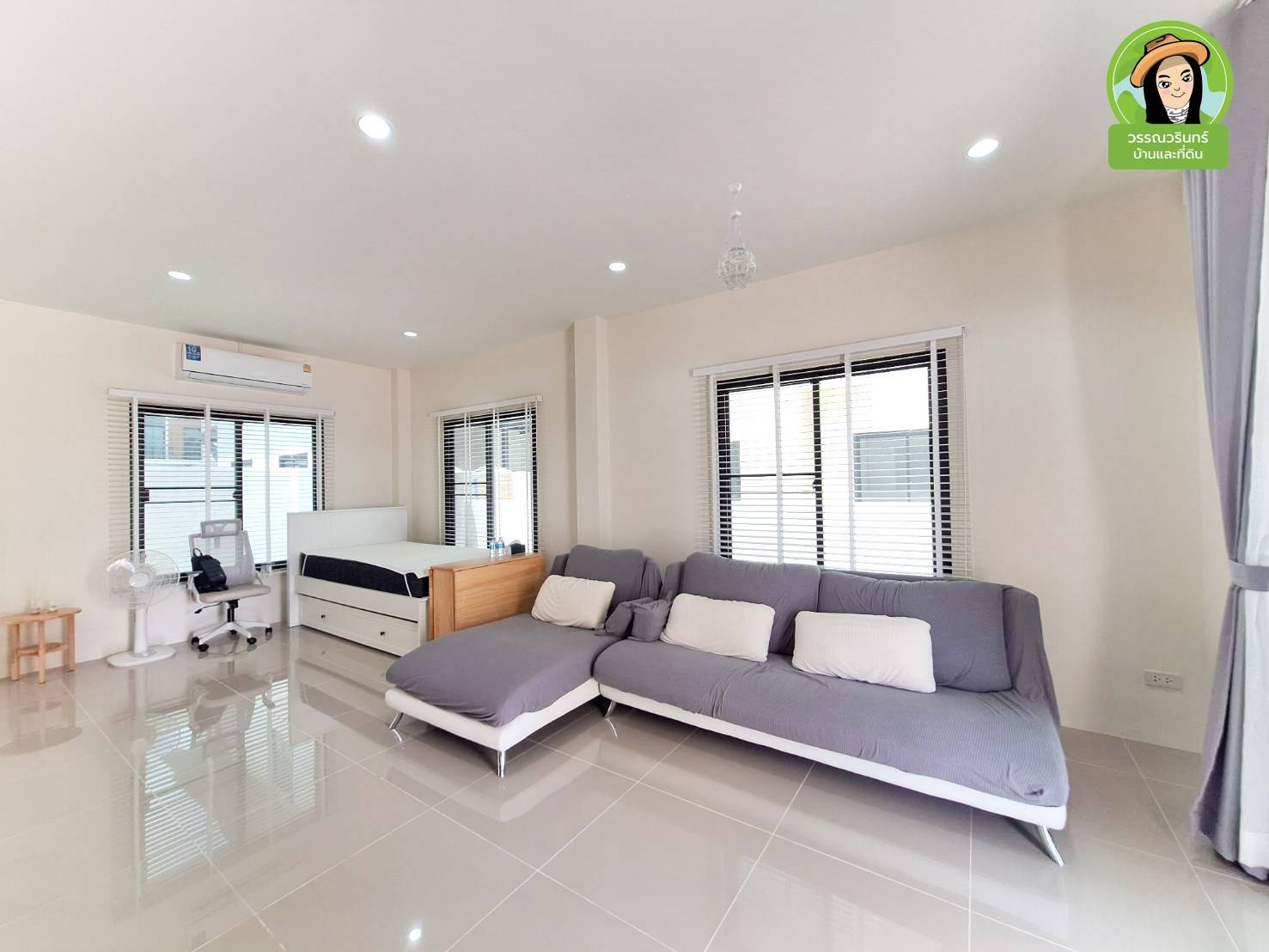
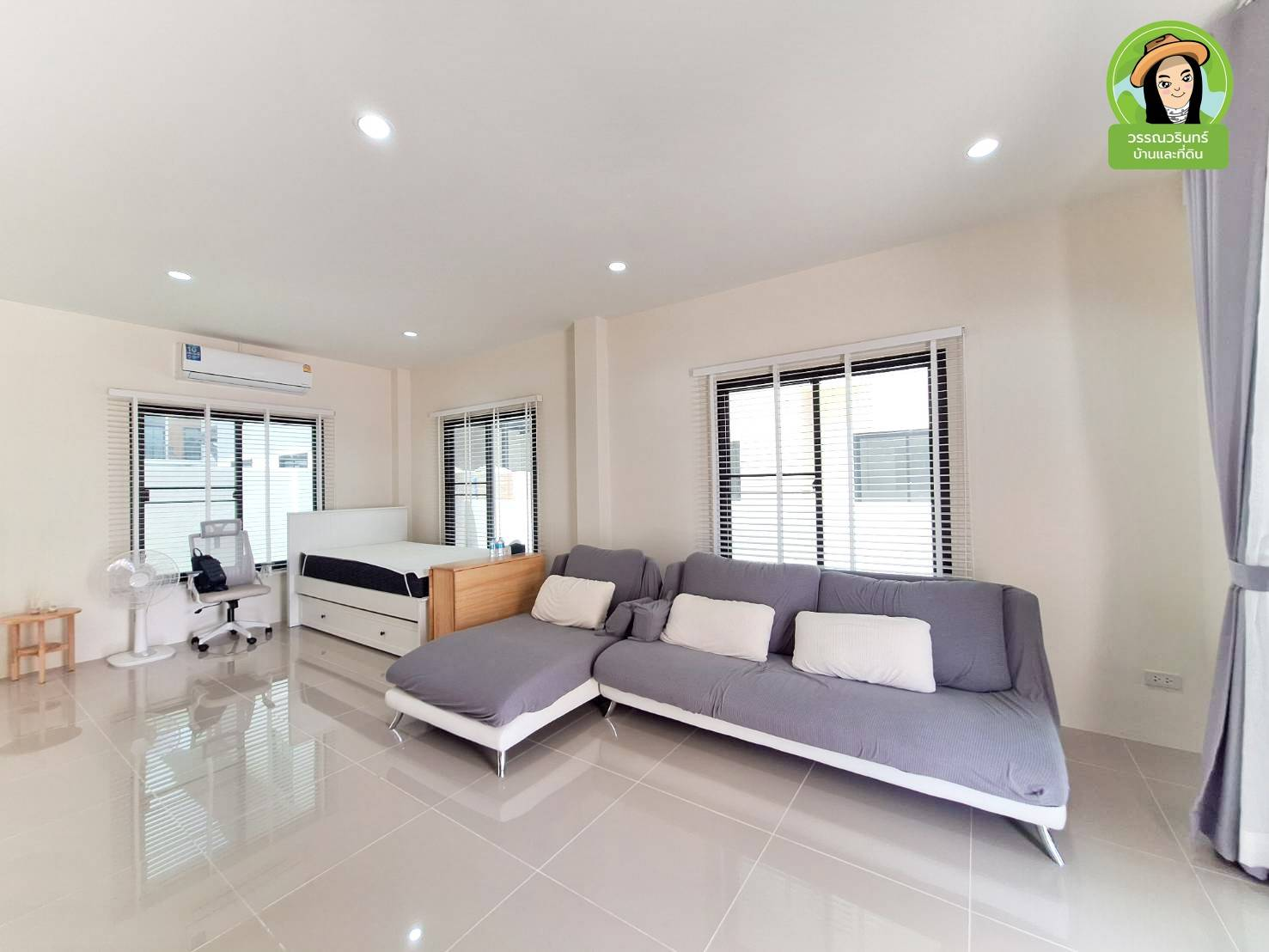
- pendant light [714,182,757,293]
